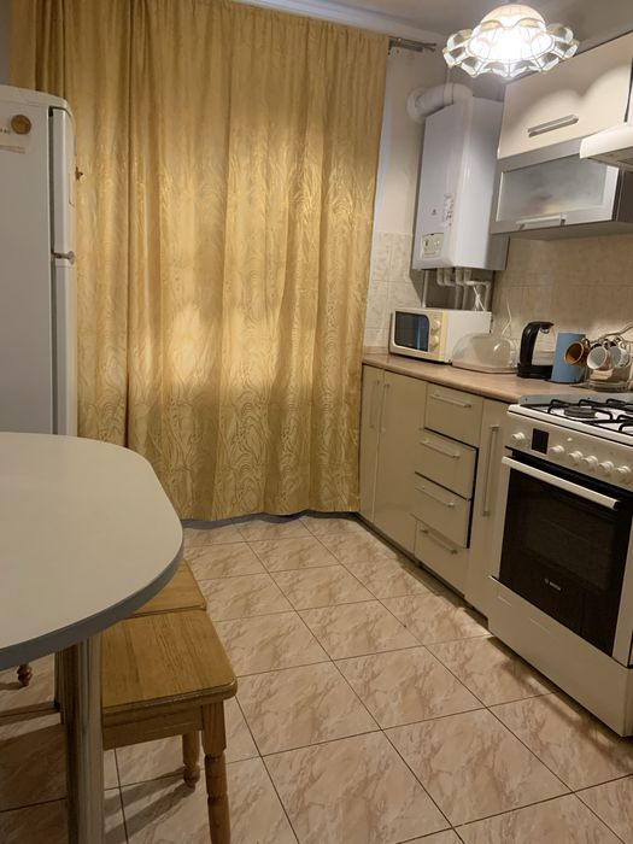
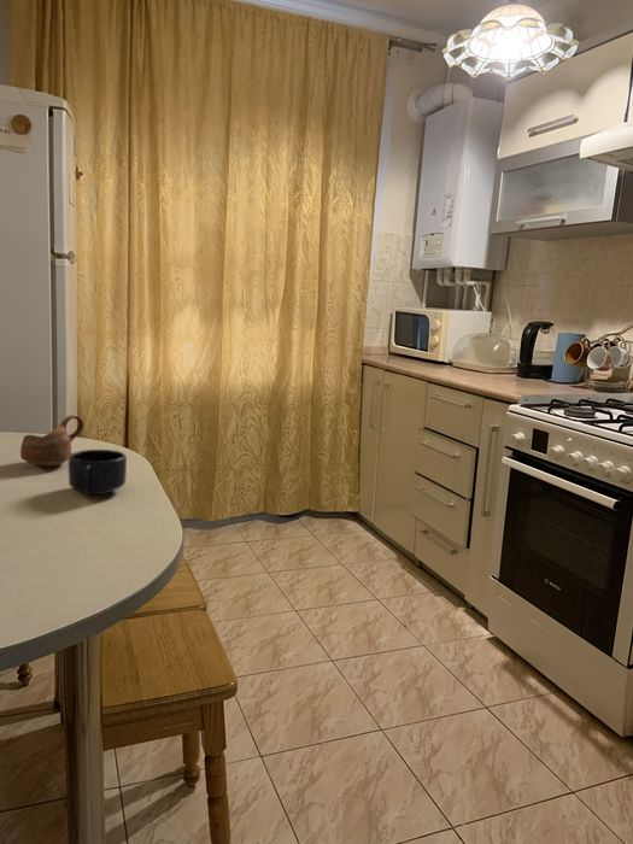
+ cup [19,414,84,467]
+ mug [68,449,128,496]
